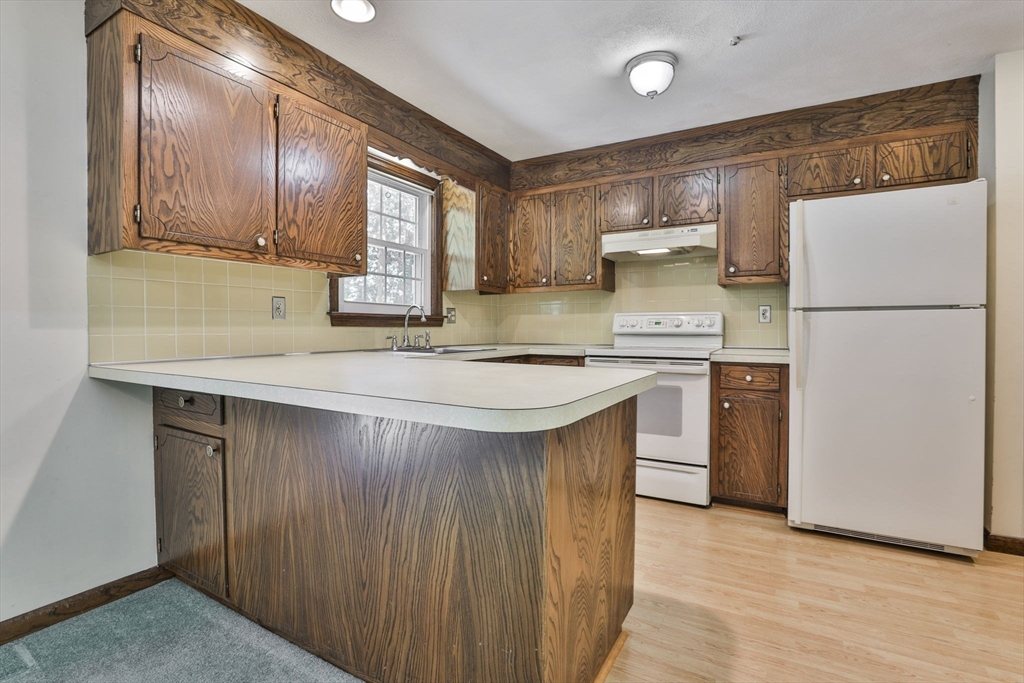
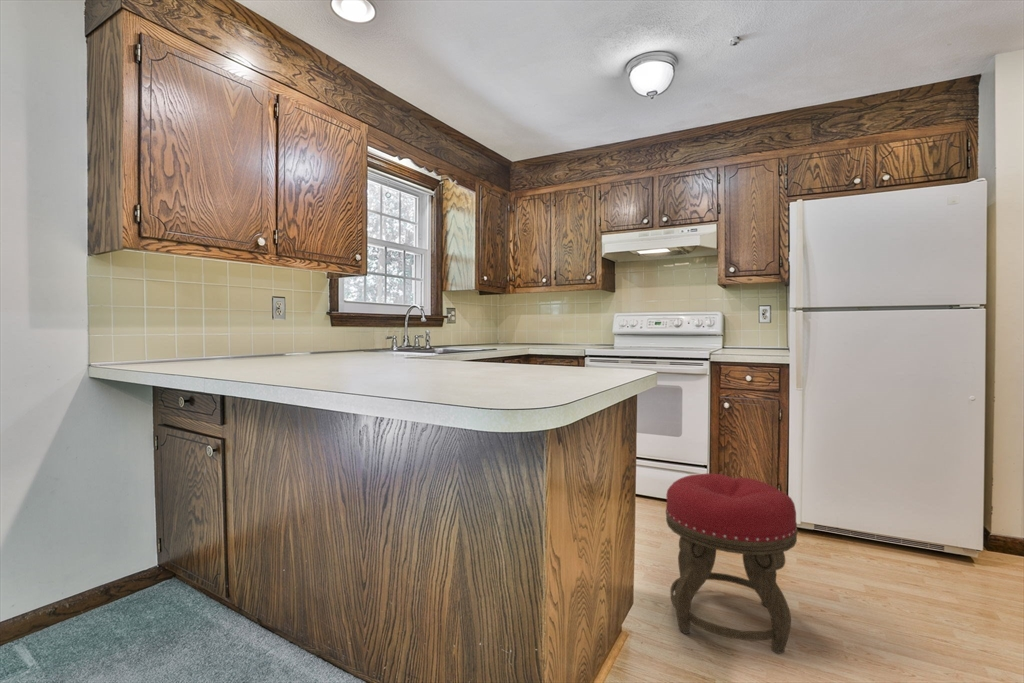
+ stool [665,473,799,655]
